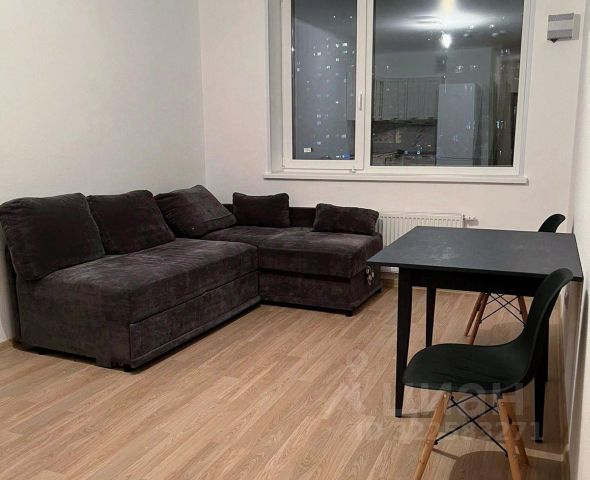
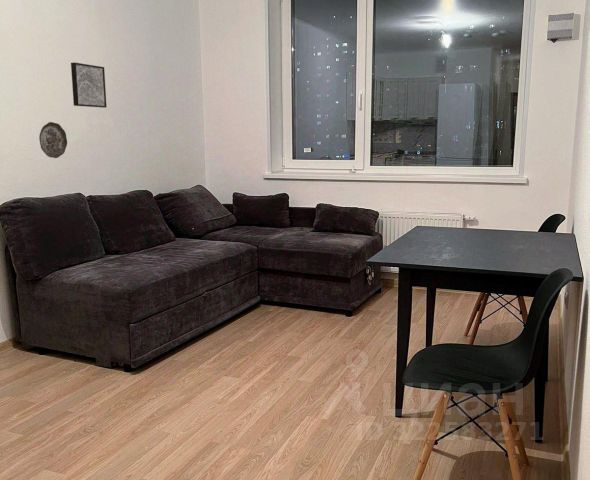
+ wall art [70,62,108,109]
+ decorative plate [38,121,68,159]
